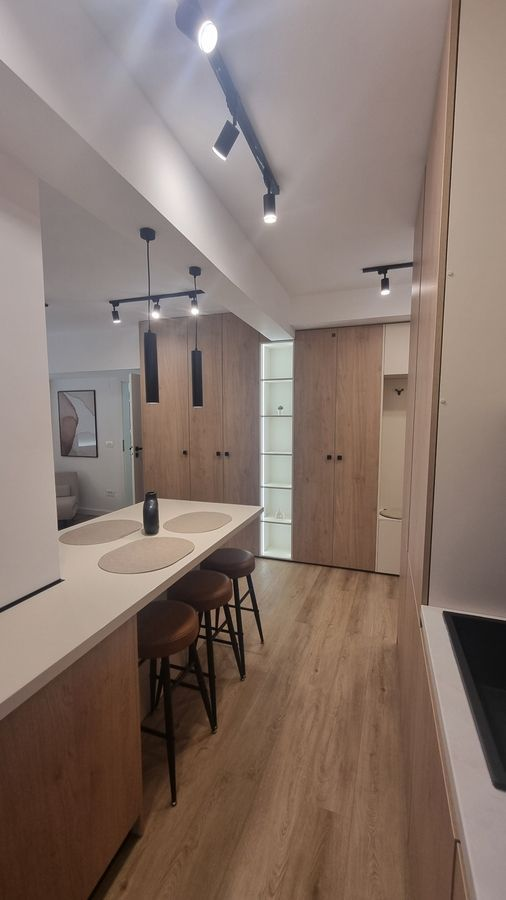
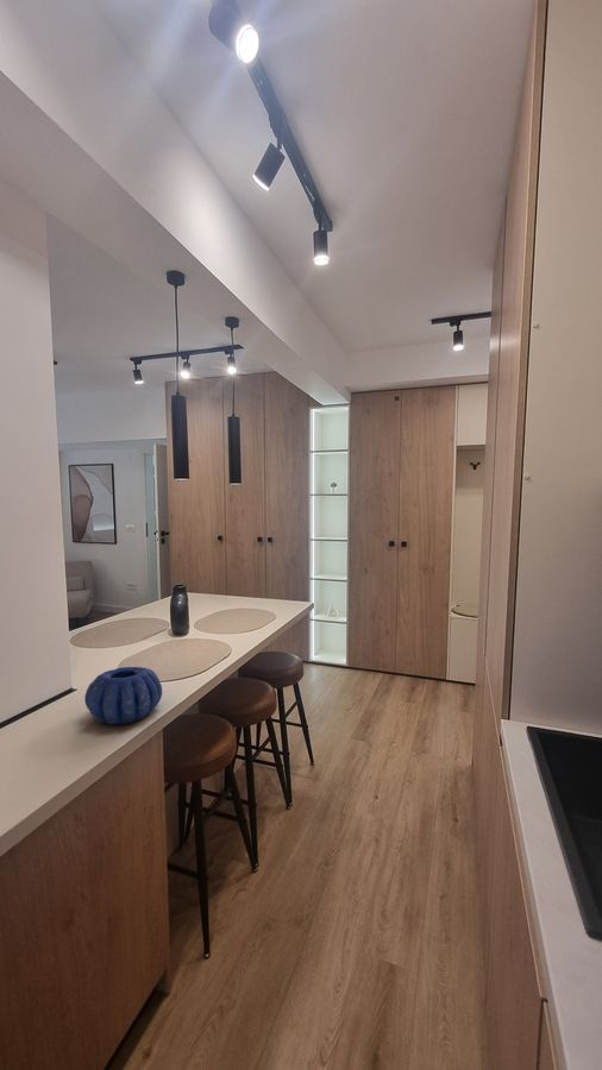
+ decorative bowl [83,666,163,726]
